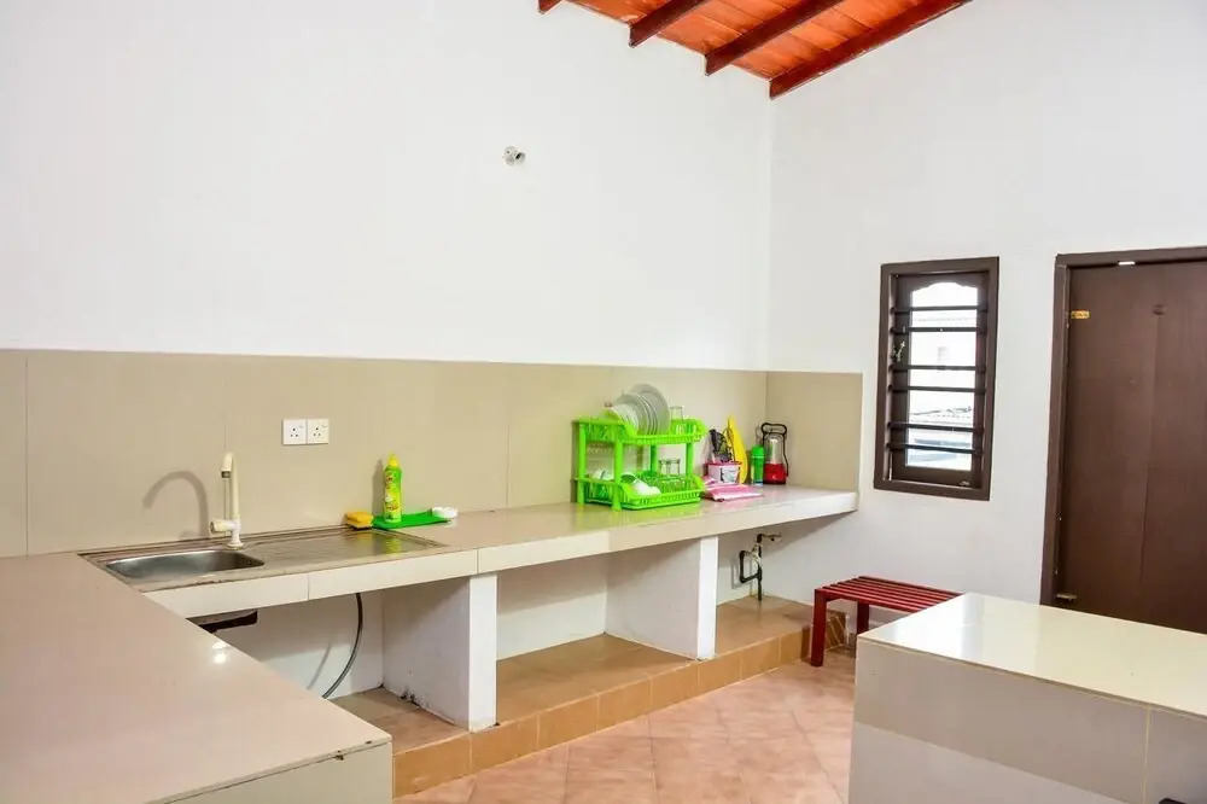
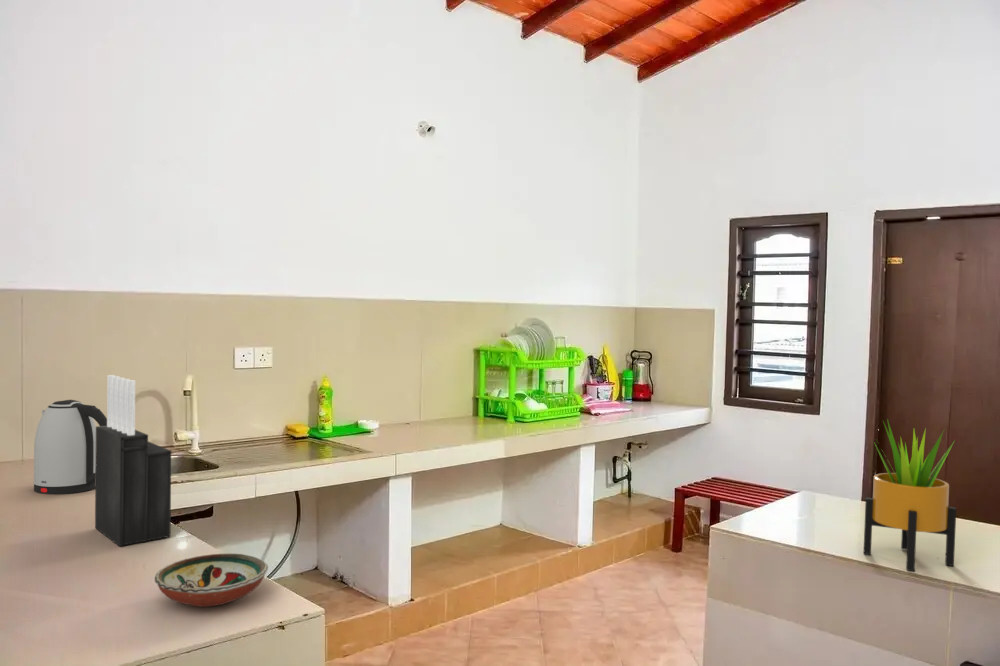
+ decorative bowl [154,553,269,608]
+ potted plant [863,418,957,572]
+ kettle [32,399,107,495]
+ knife block [94,374,172,547]
